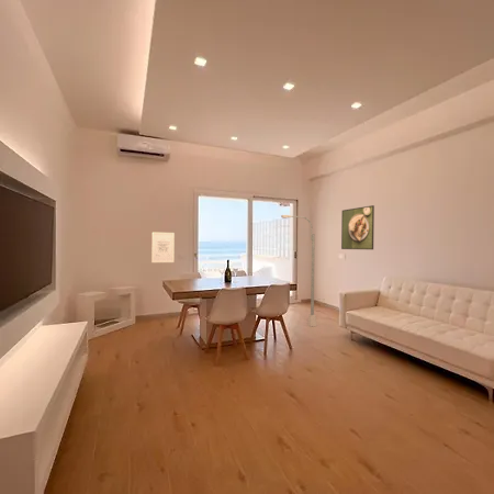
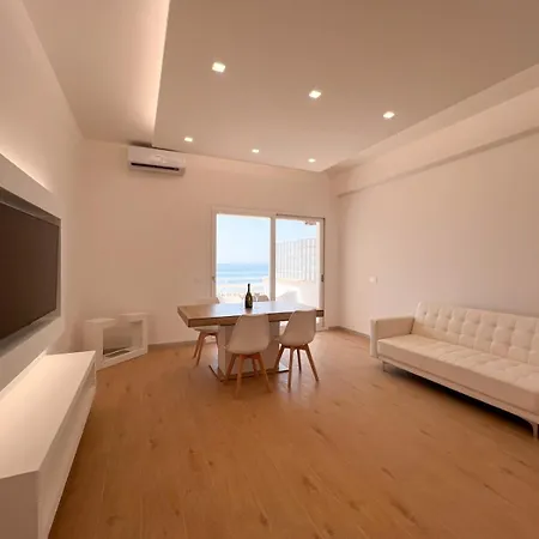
- wall art [150,232,176,263]
- floor lamp [280,214,317,327]
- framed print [340,204,375,250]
